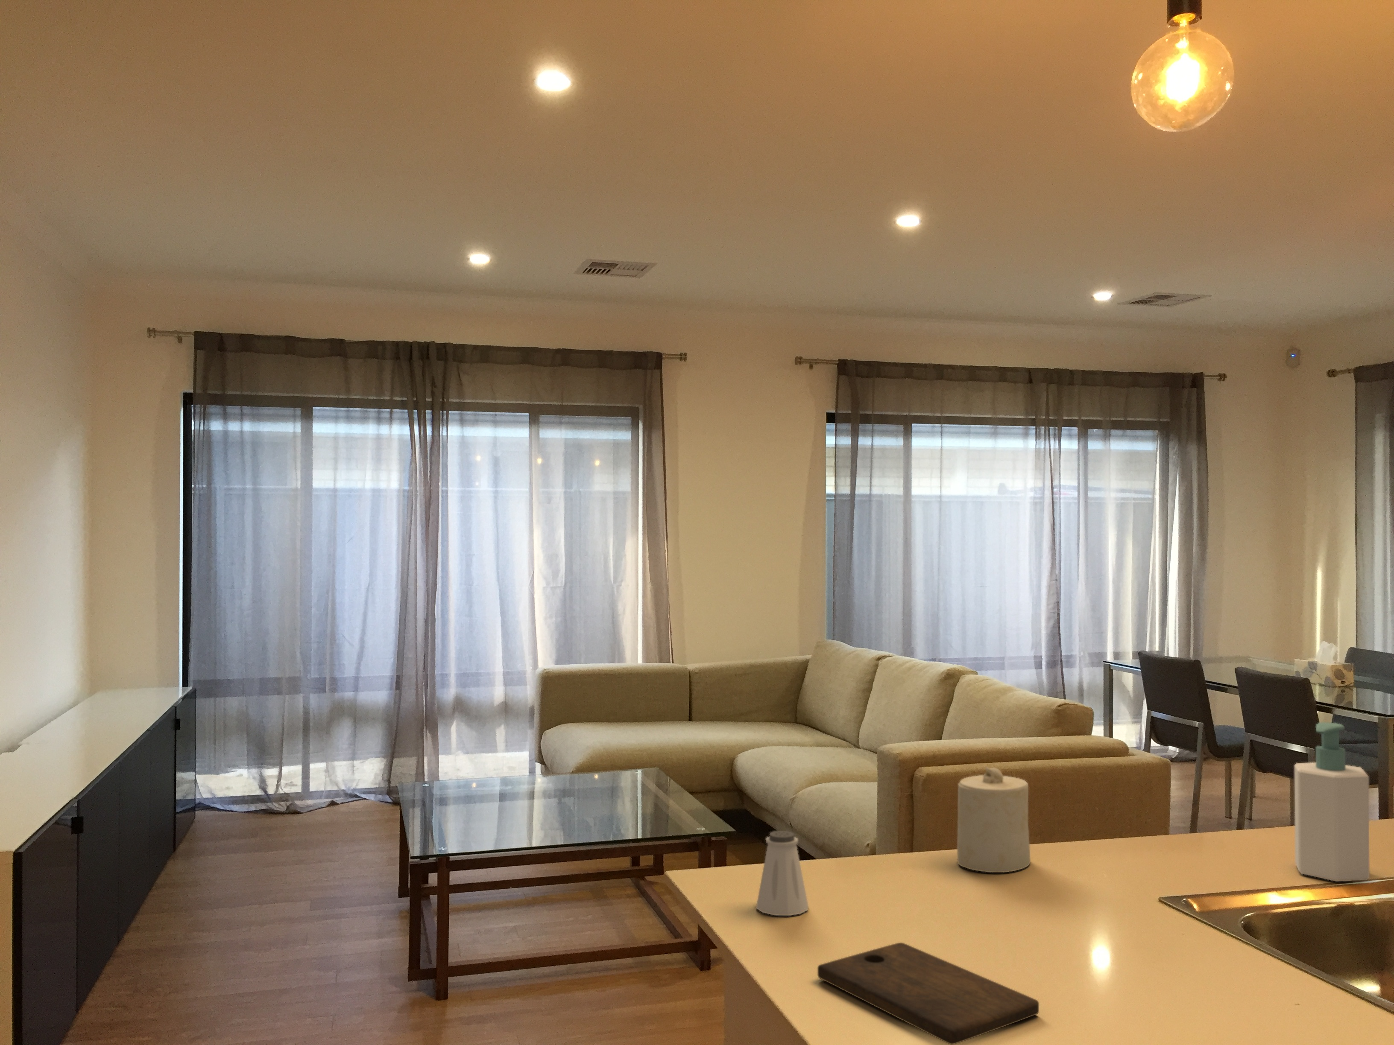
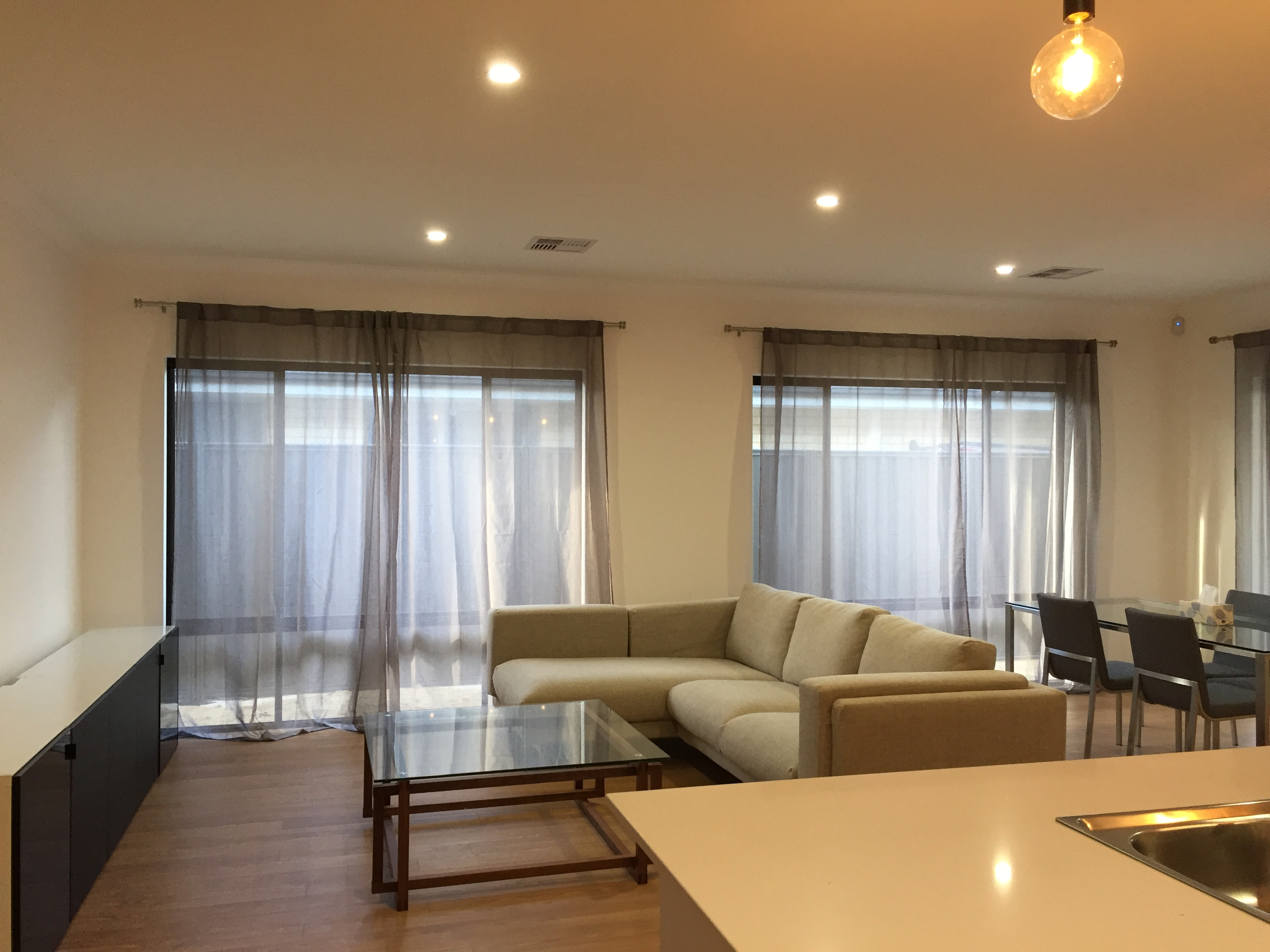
- candle [957,766,1031,873]
- saltshaker [755,830,809,917]
- cutting board [817,942,1039,1045]
- soap bottle [1294,722,1370,881]
